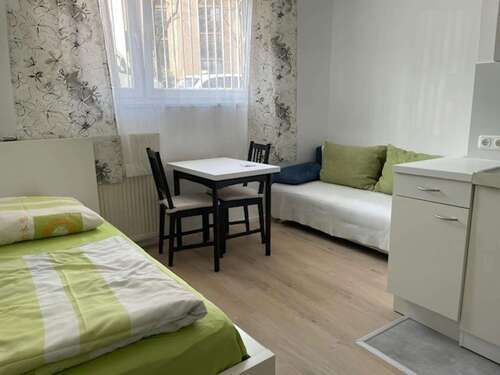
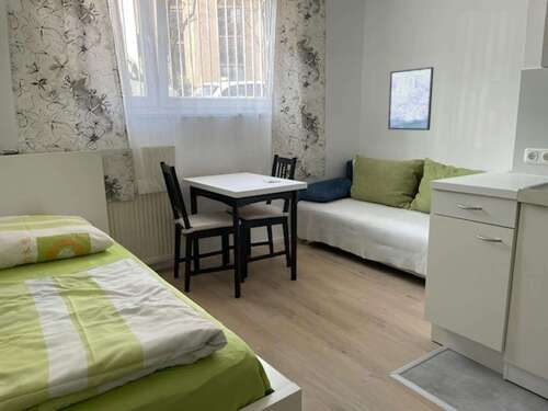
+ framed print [387,66,435,132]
